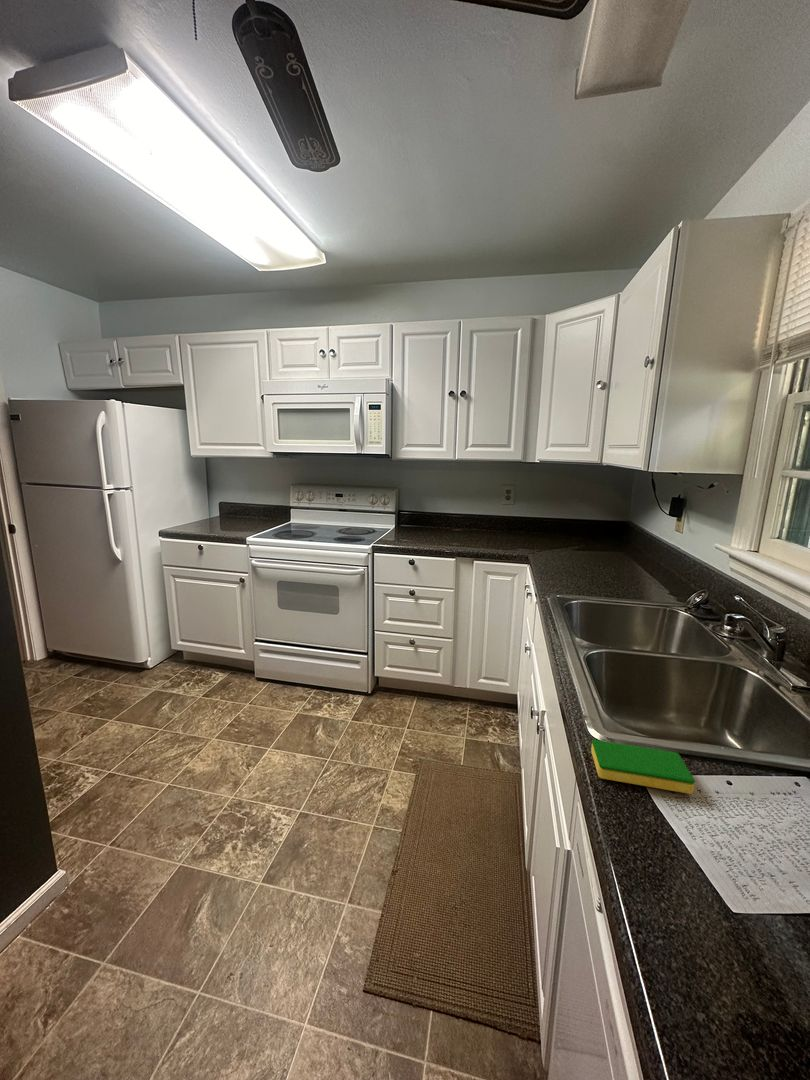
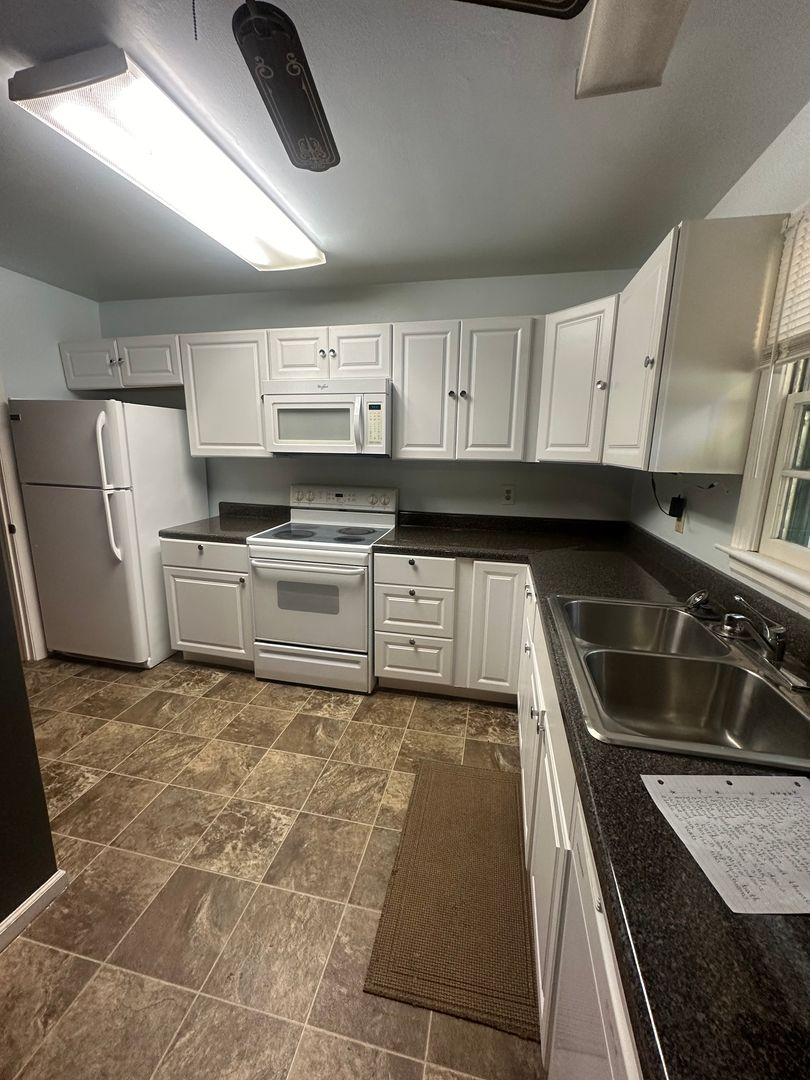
- dish sponge [590,739,696,795]
